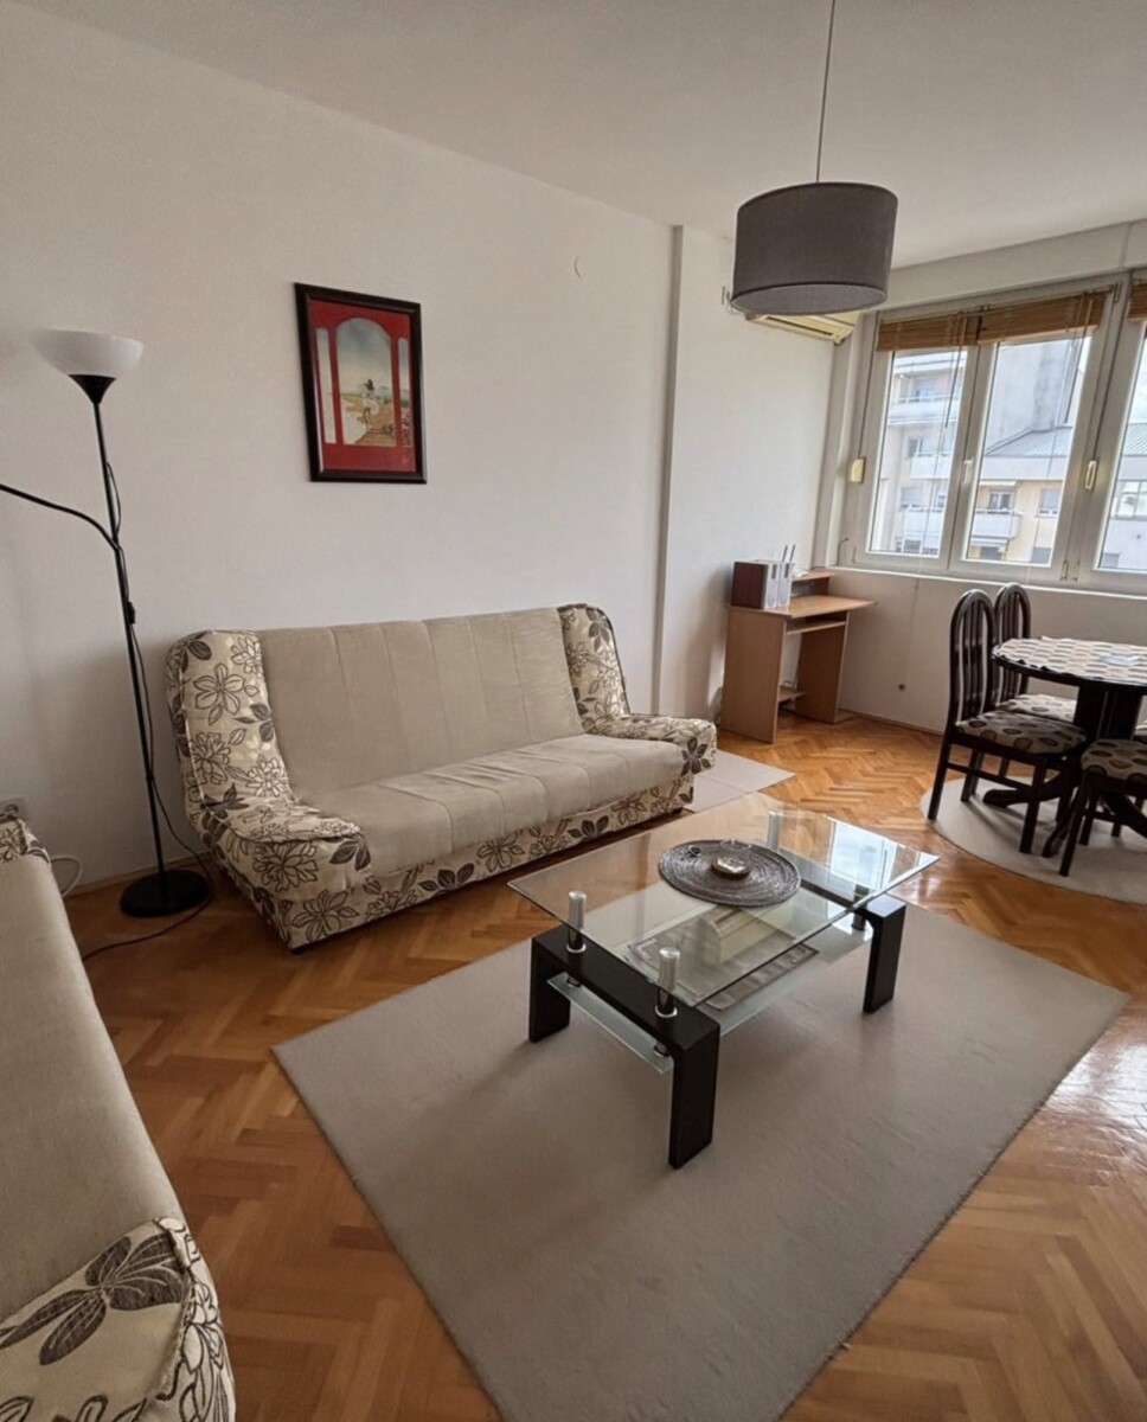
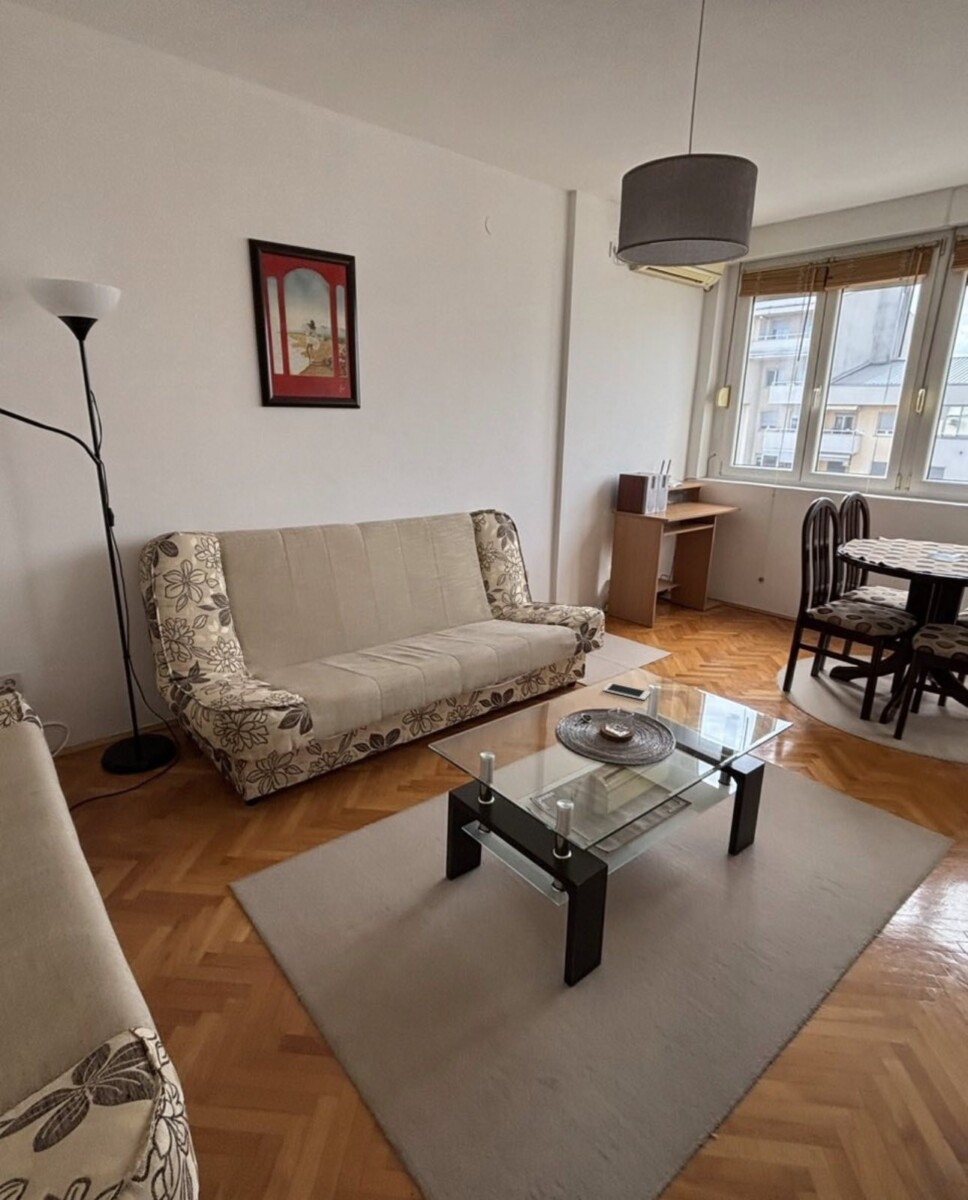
+ cell phone [602,682,651,701]
